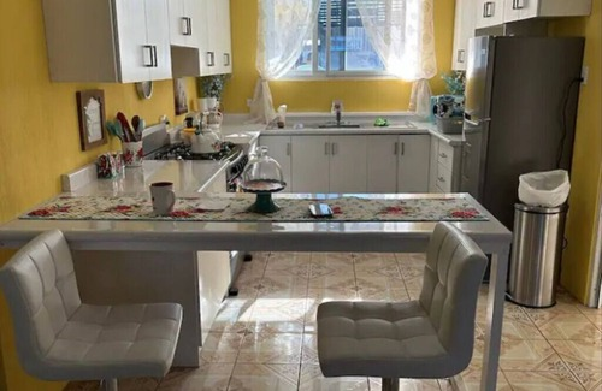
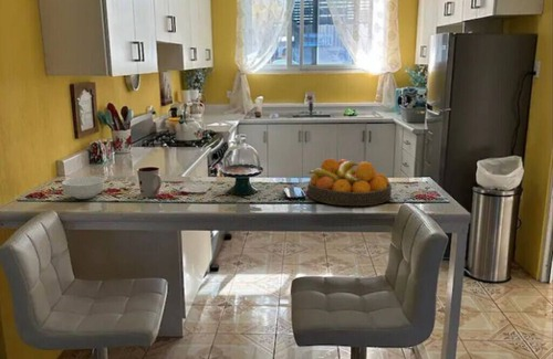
+ fruit bowl [306,158,393,207]
+ cereal bowl [61,176,105,200]
